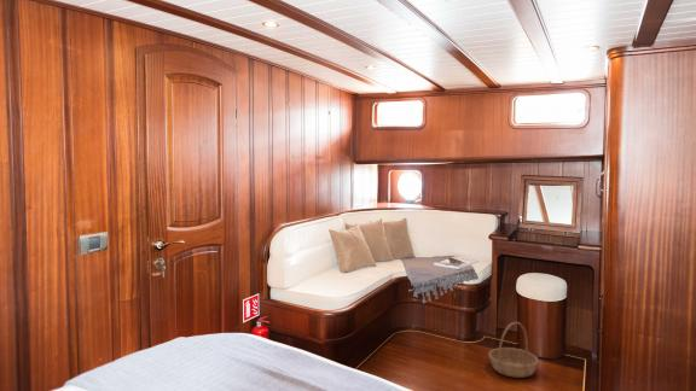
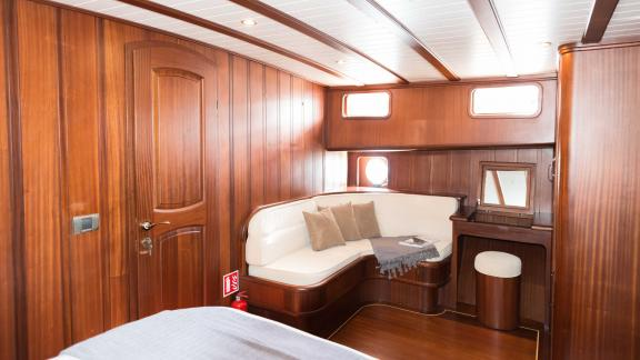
- basket [487,321,540,379]
